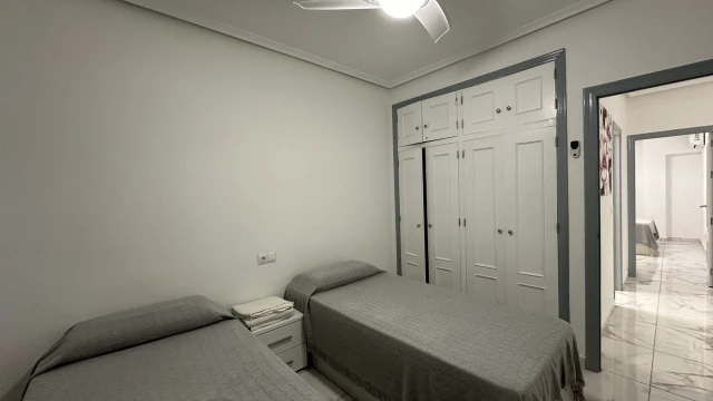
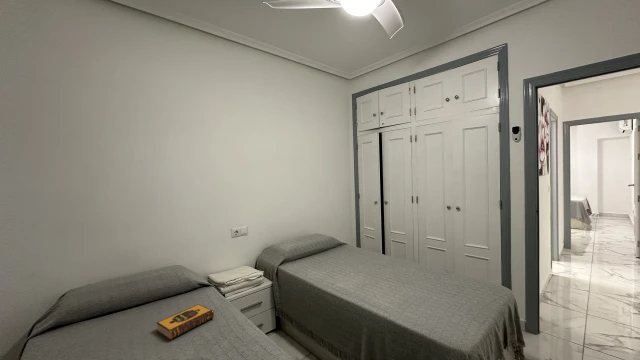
+ hardback book [156,303,215,341]
